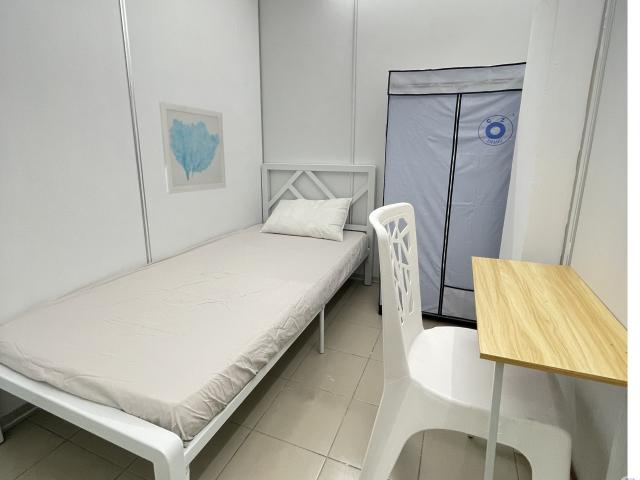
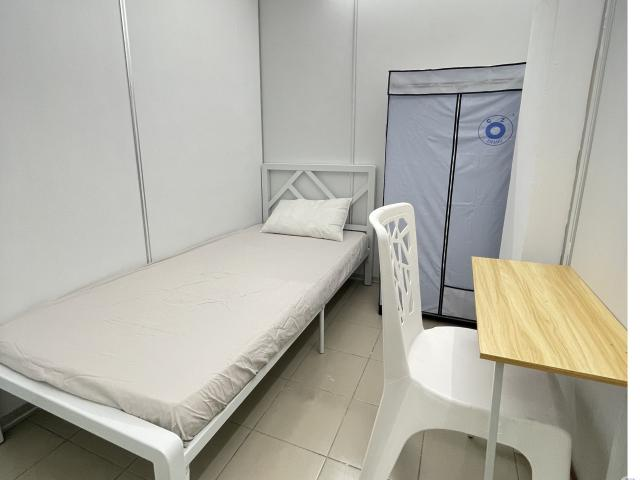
- wall art [158,101,227,195]
